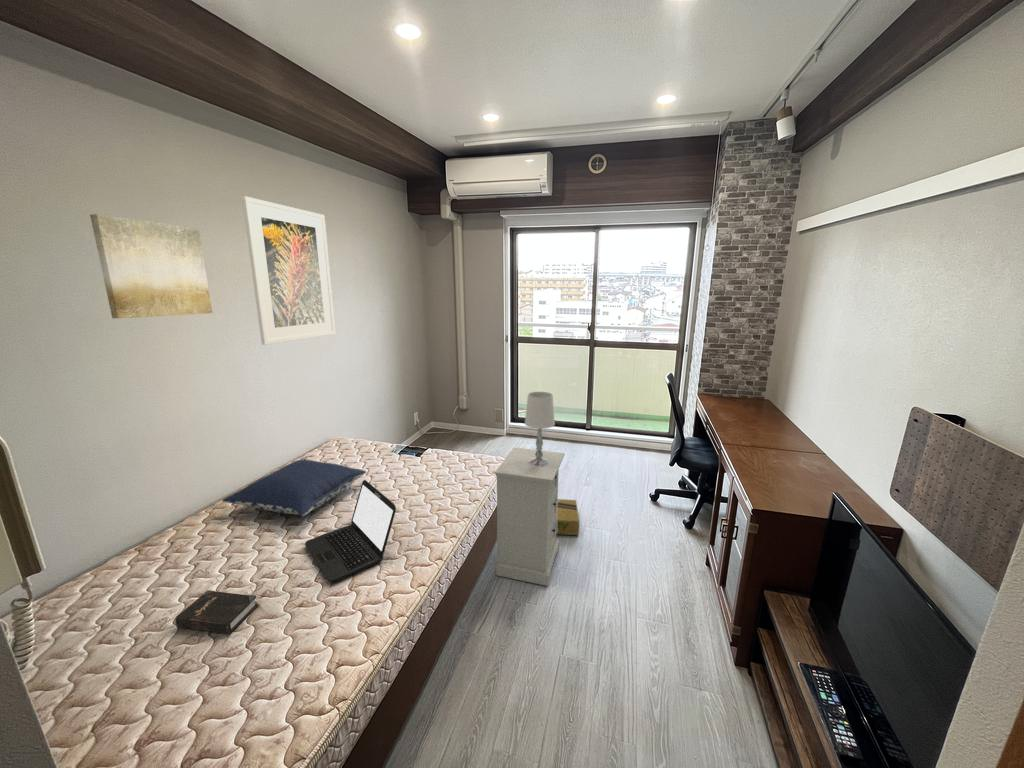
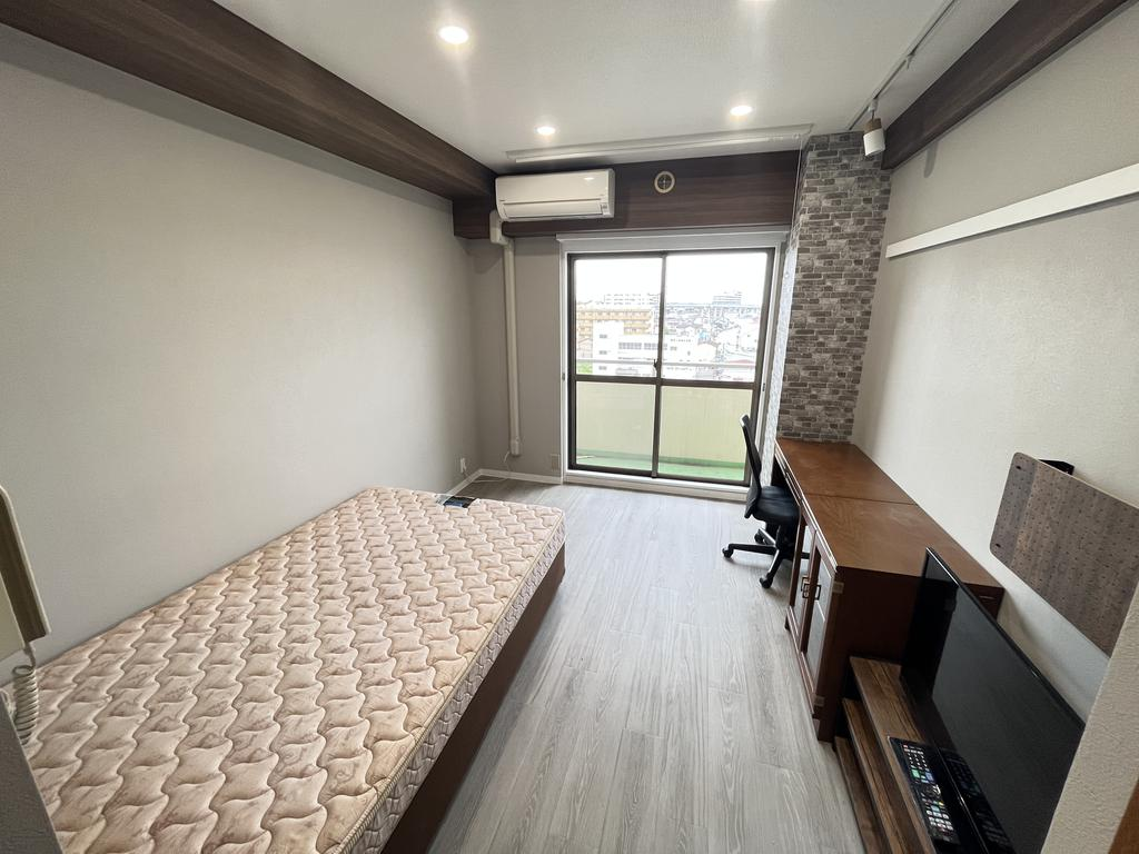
- laptop [304,479,397,584]
- pillow [221,458,367,517]
- table lamp [524,391,556,466]
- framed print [241,195,336,346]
- cardboard box [556,498,580,536]
- wall art [89,213,213,319]
- nightstand [494,447,566,587]
- hardback book [175,589,259,635]
